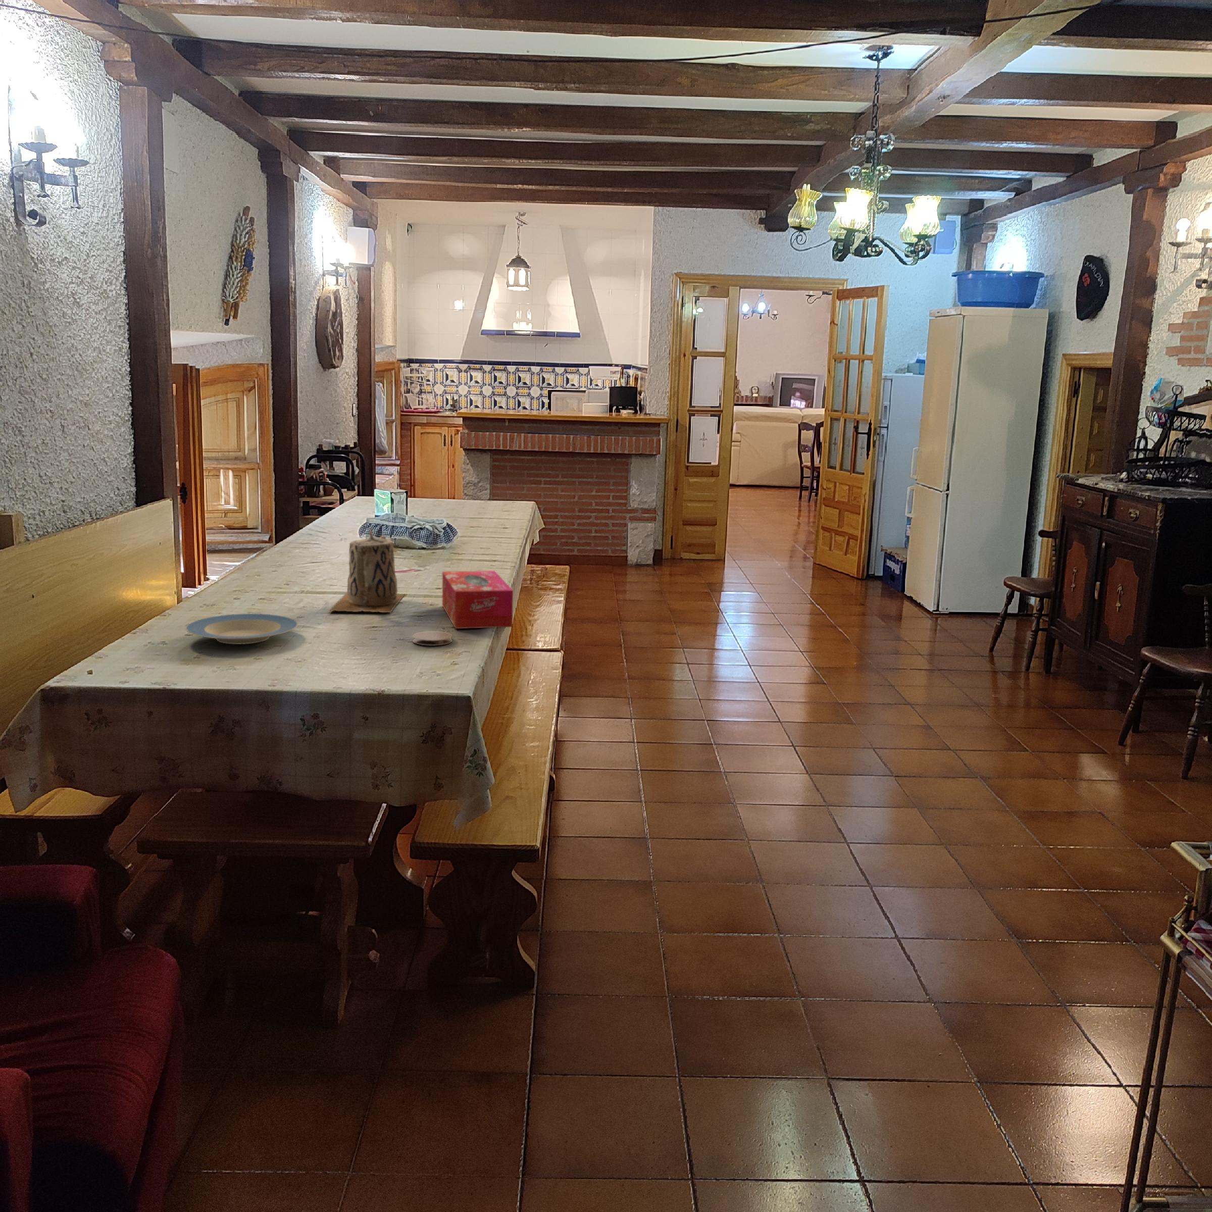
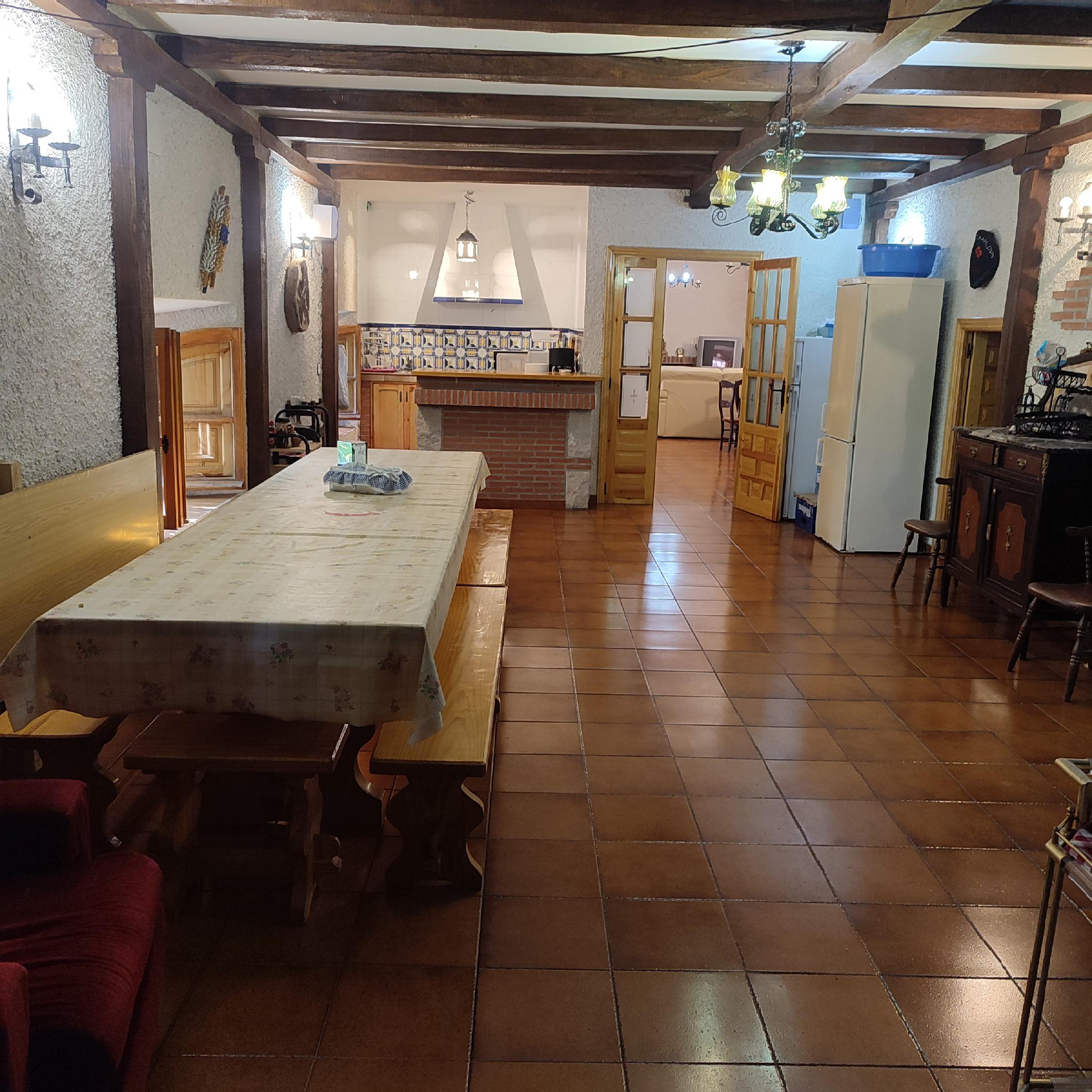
- teapot [329,527,405,613]
- plate [185,613,299,645]
- coaster [412,630,453,646]
- tissue box [442,570,514,629]
